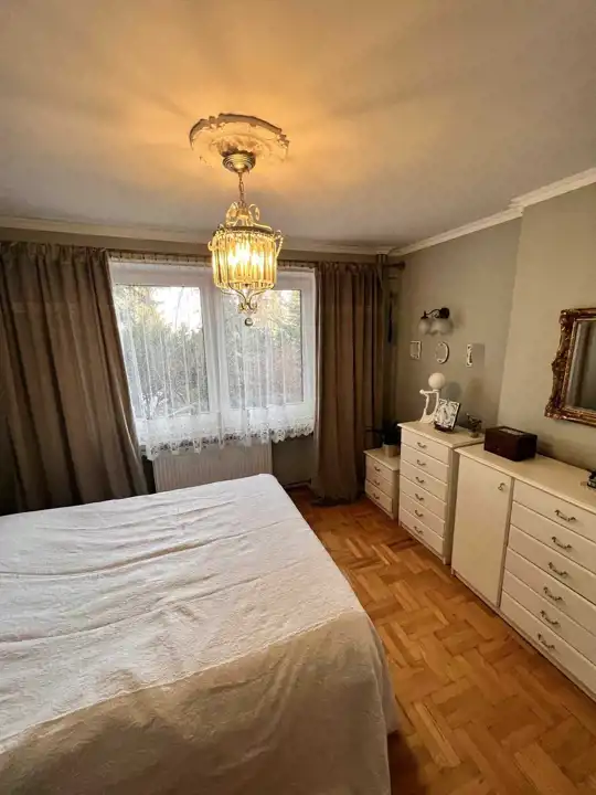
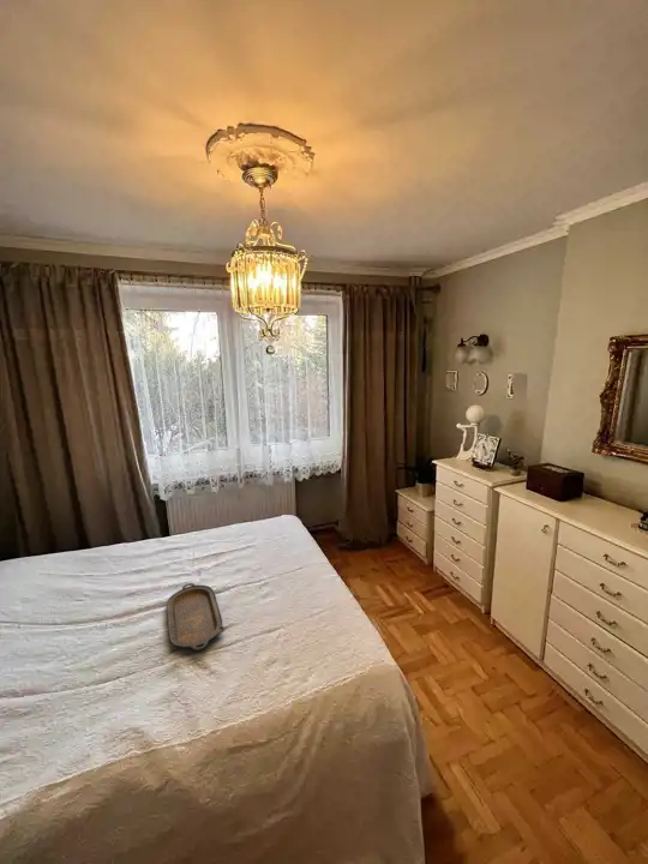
+ serving tray [166,582,226,652]
